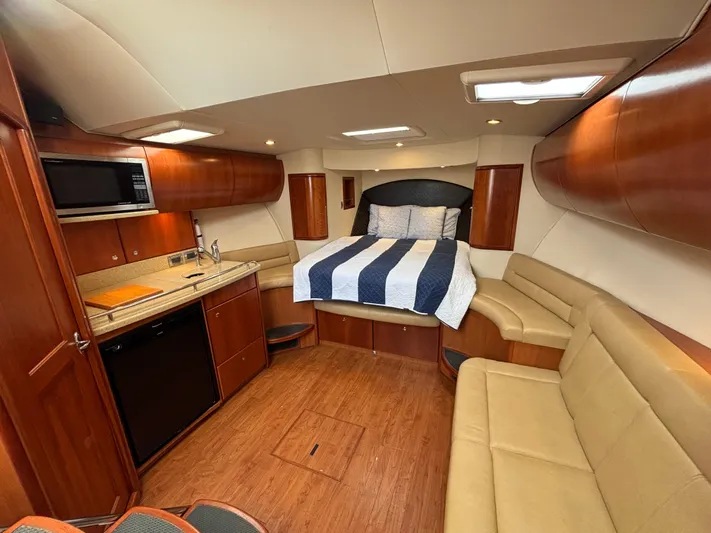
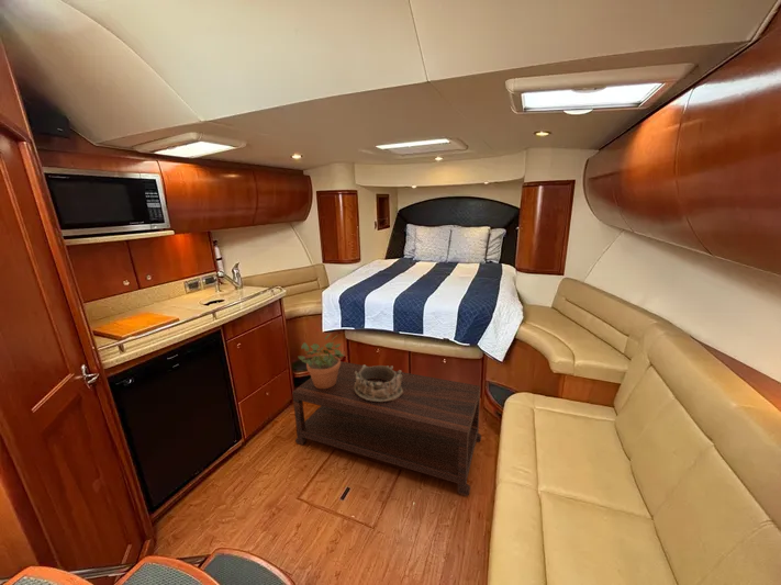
+ potted plant [297,333,345,389]
+ coffee table [291,360,482,497]
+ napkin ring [354,364,403,403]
